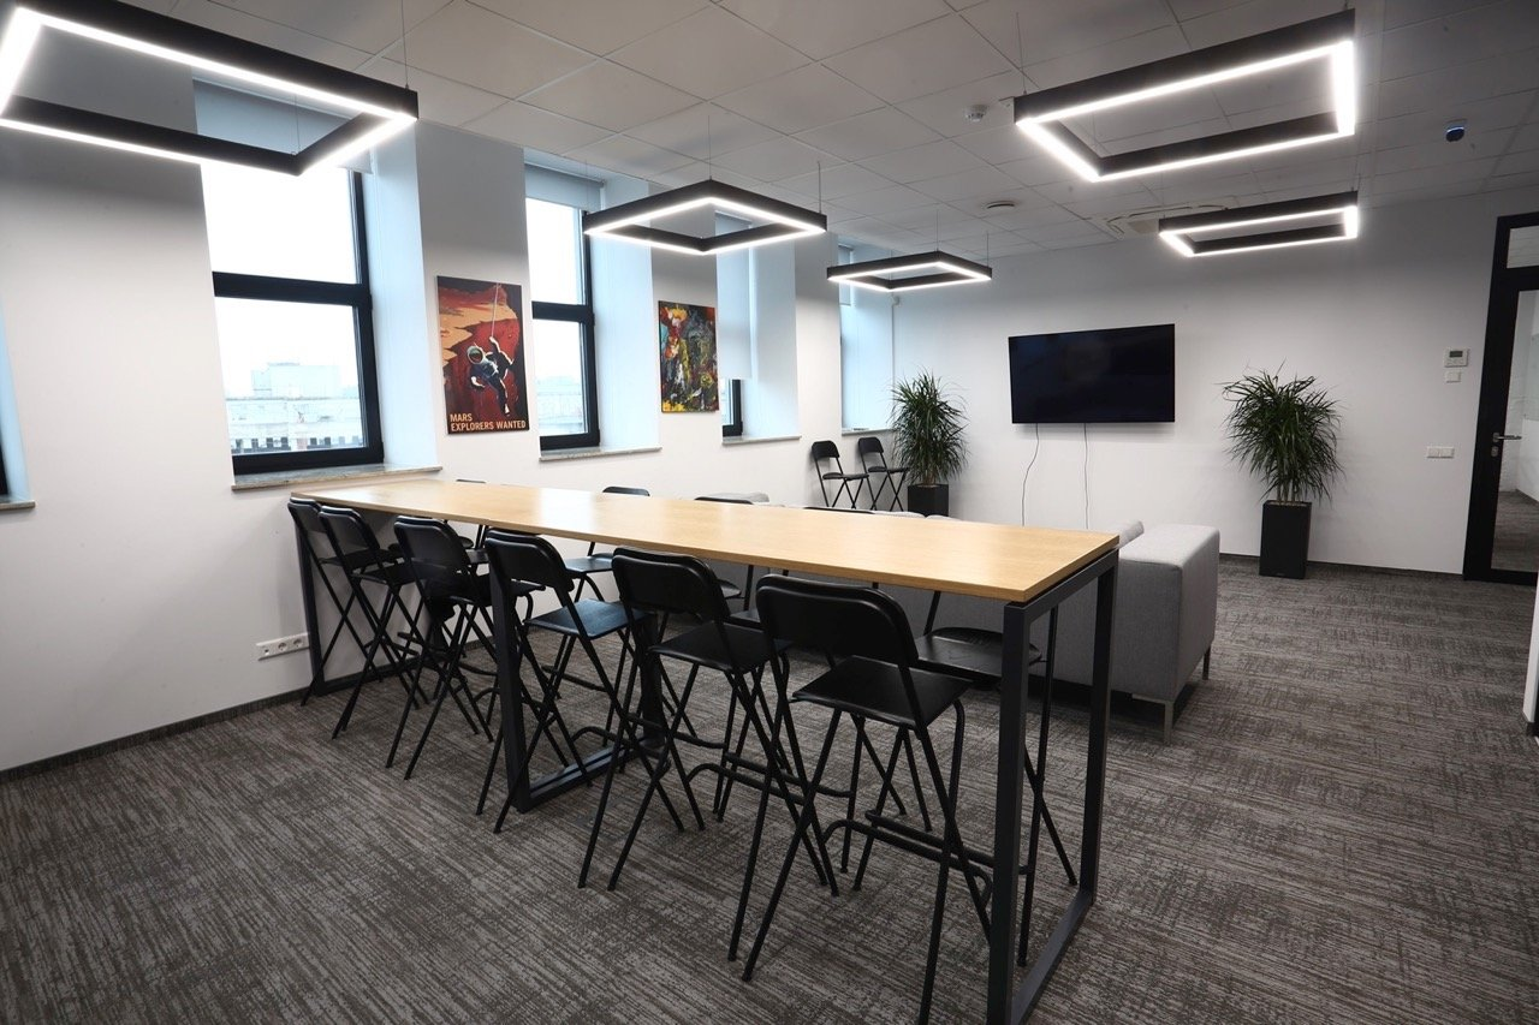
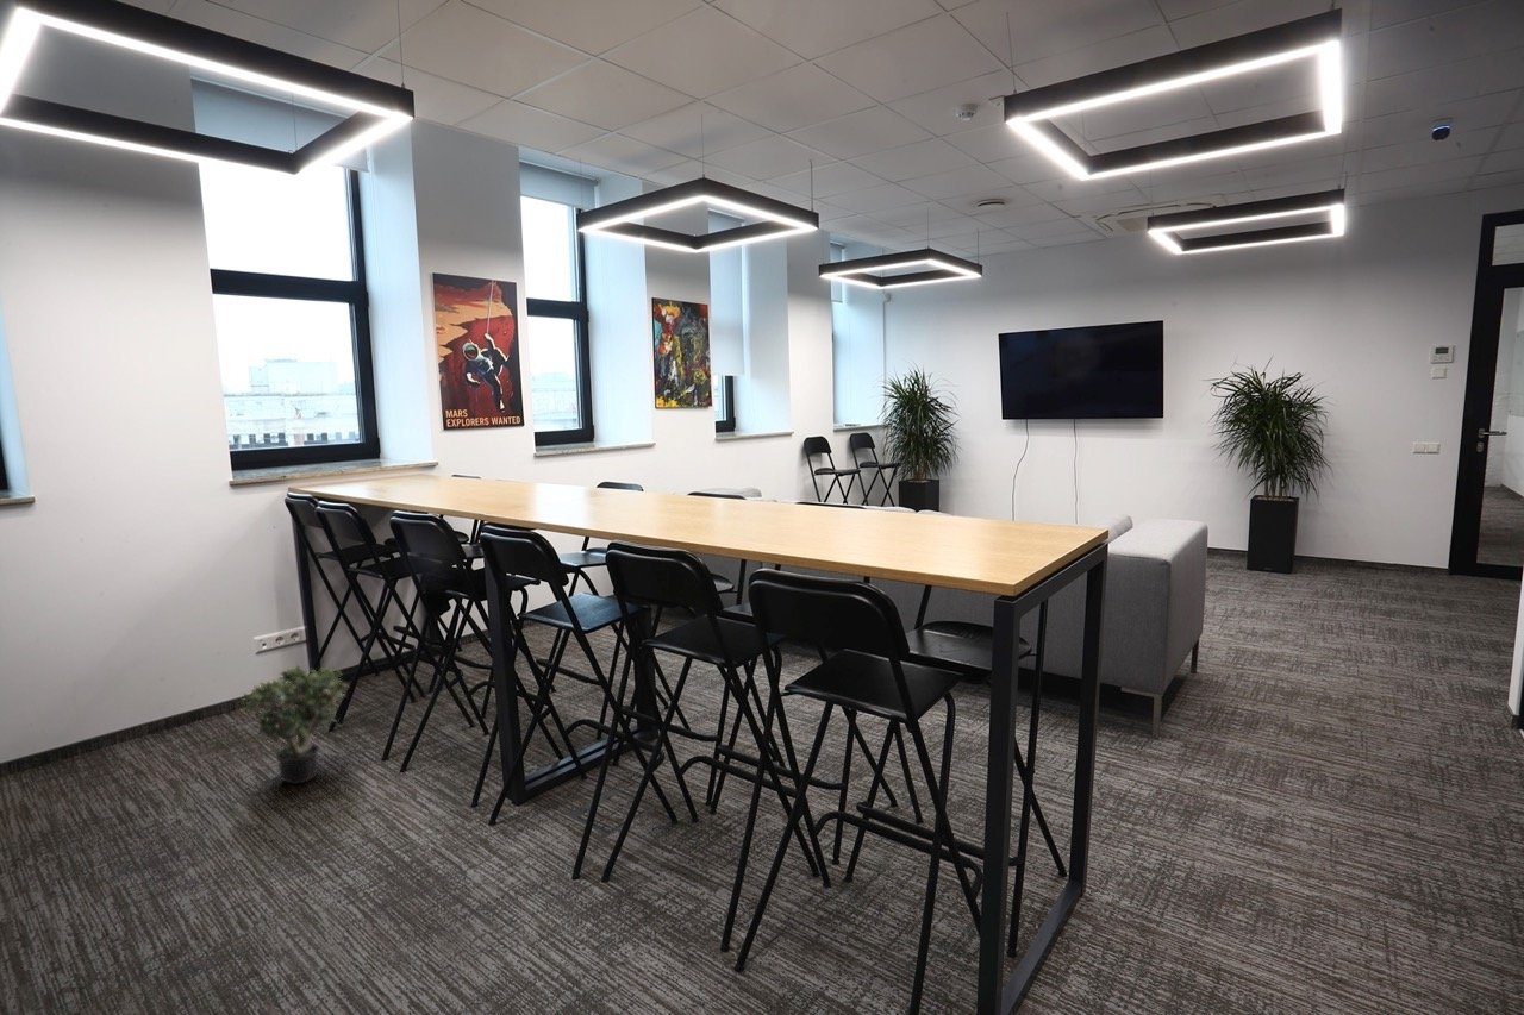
+ potted plant [238,664,350,785]
